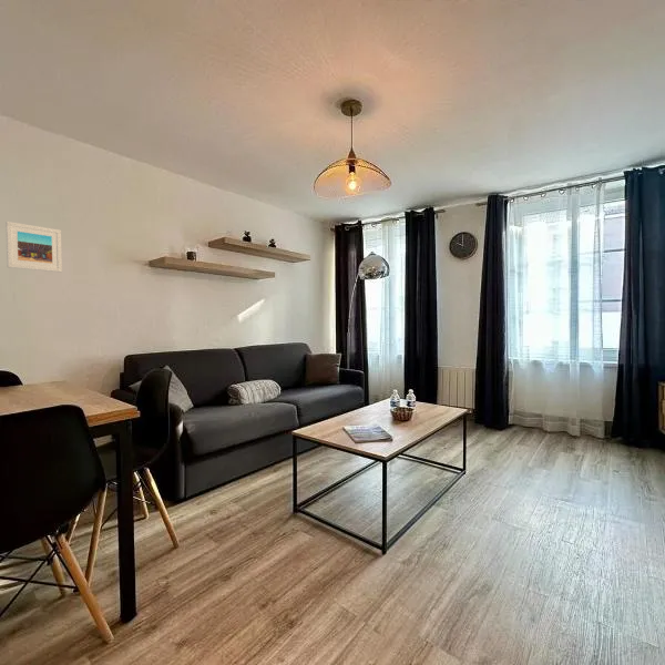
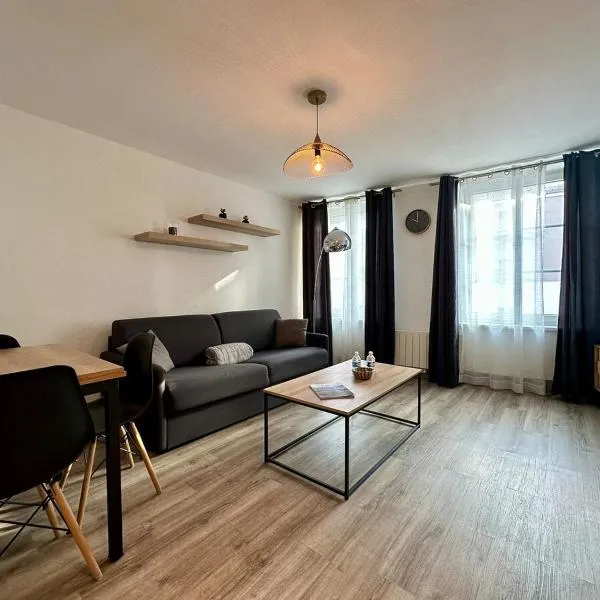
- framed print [4,221,63,273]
